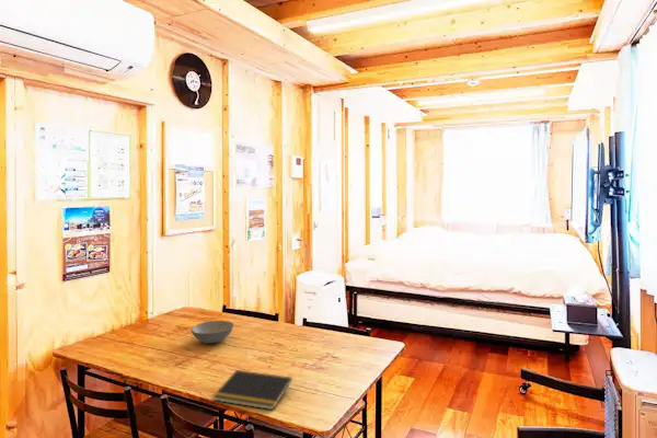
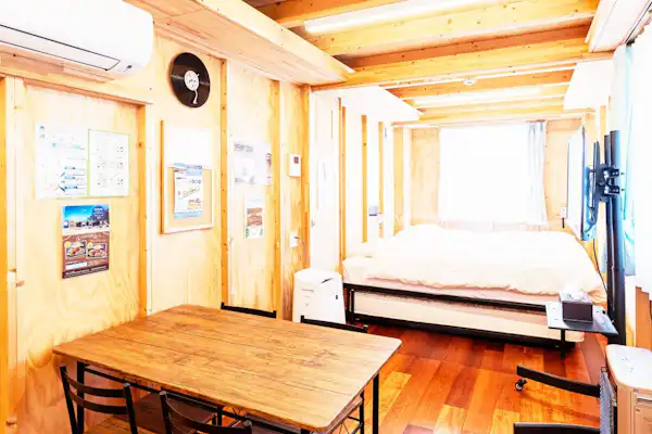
- notepad [211,369,293,411]
- soup bowl [189,320,234,345]
